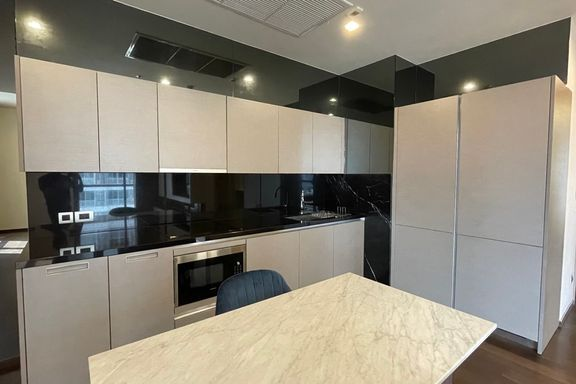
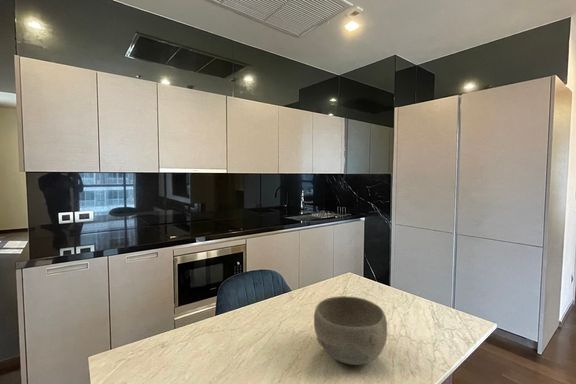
+ bowl [313,295,388,366]
